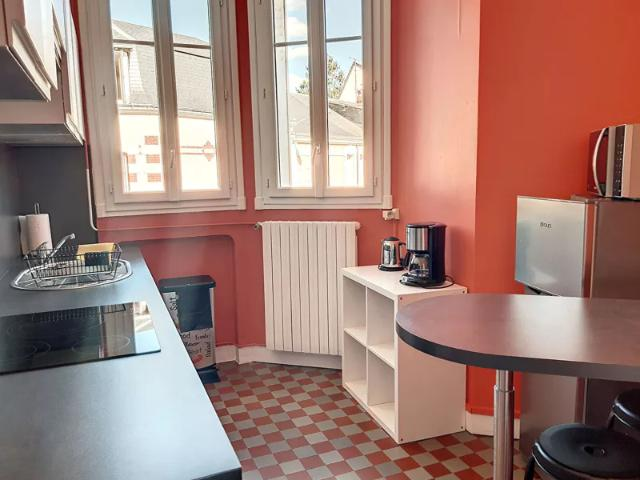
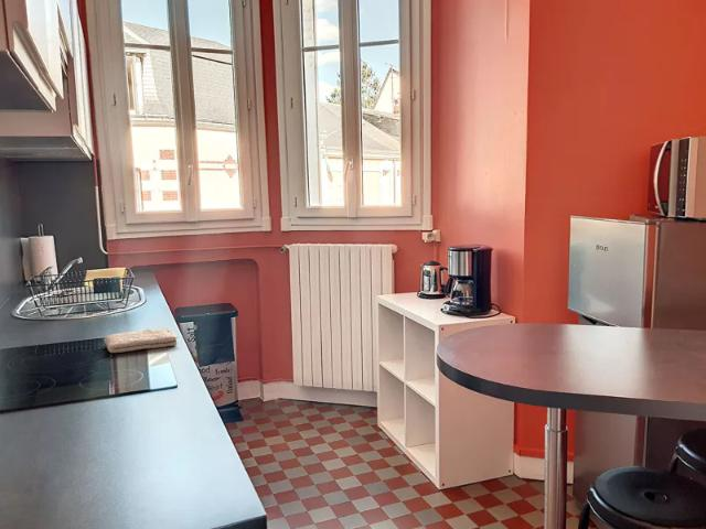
+ washcloth [103,328,179,354]
